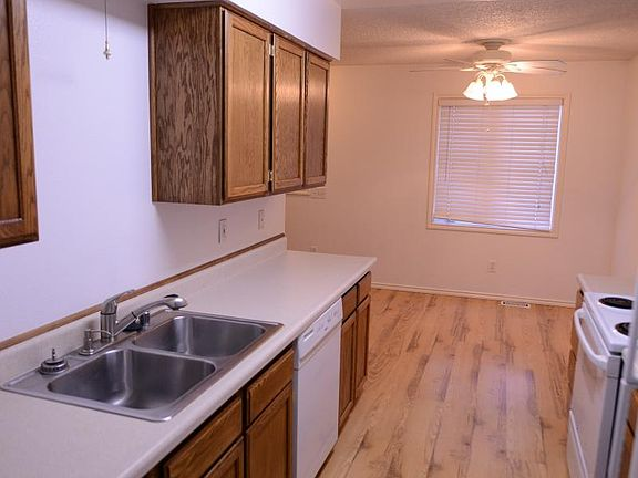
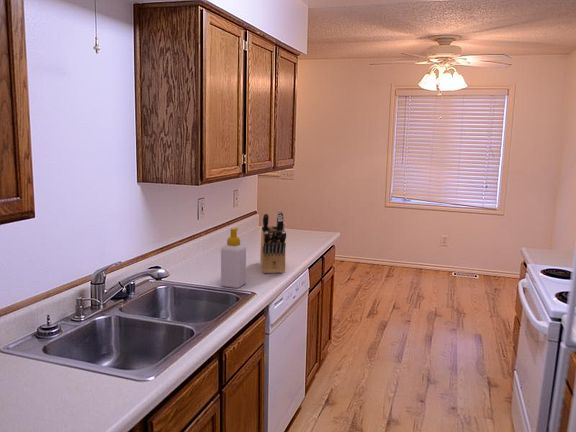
+ knife block [260,210,287,274]
+ soap bottle [220,227,247,289]
